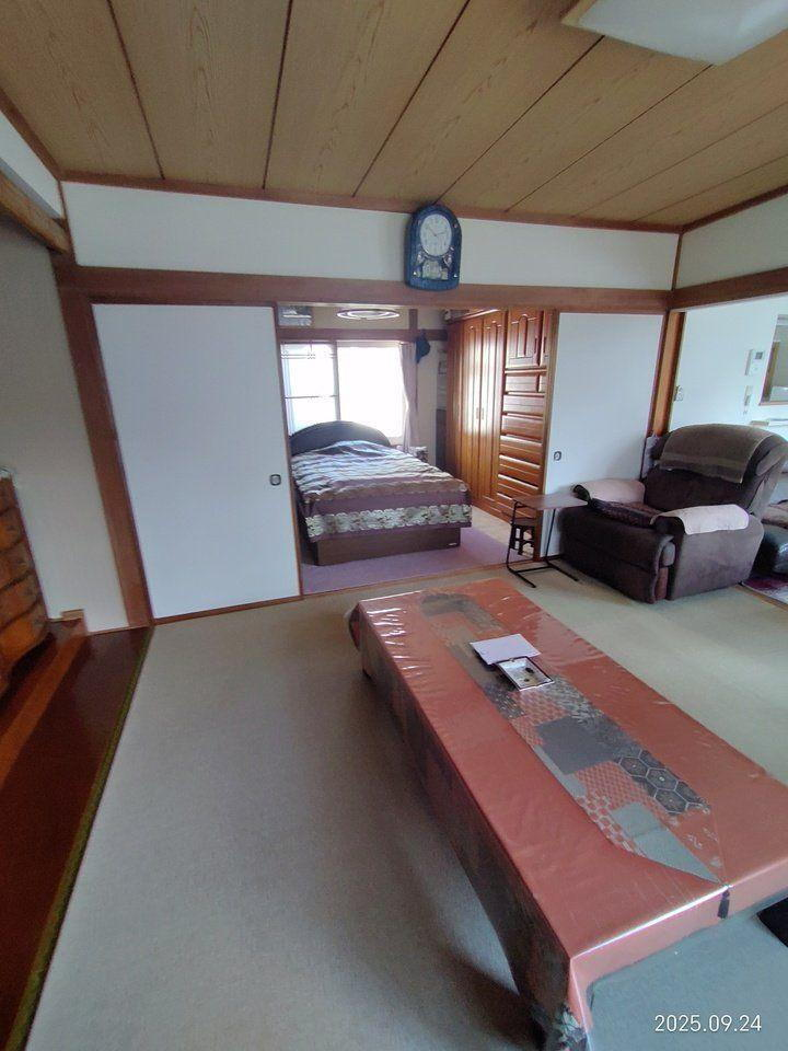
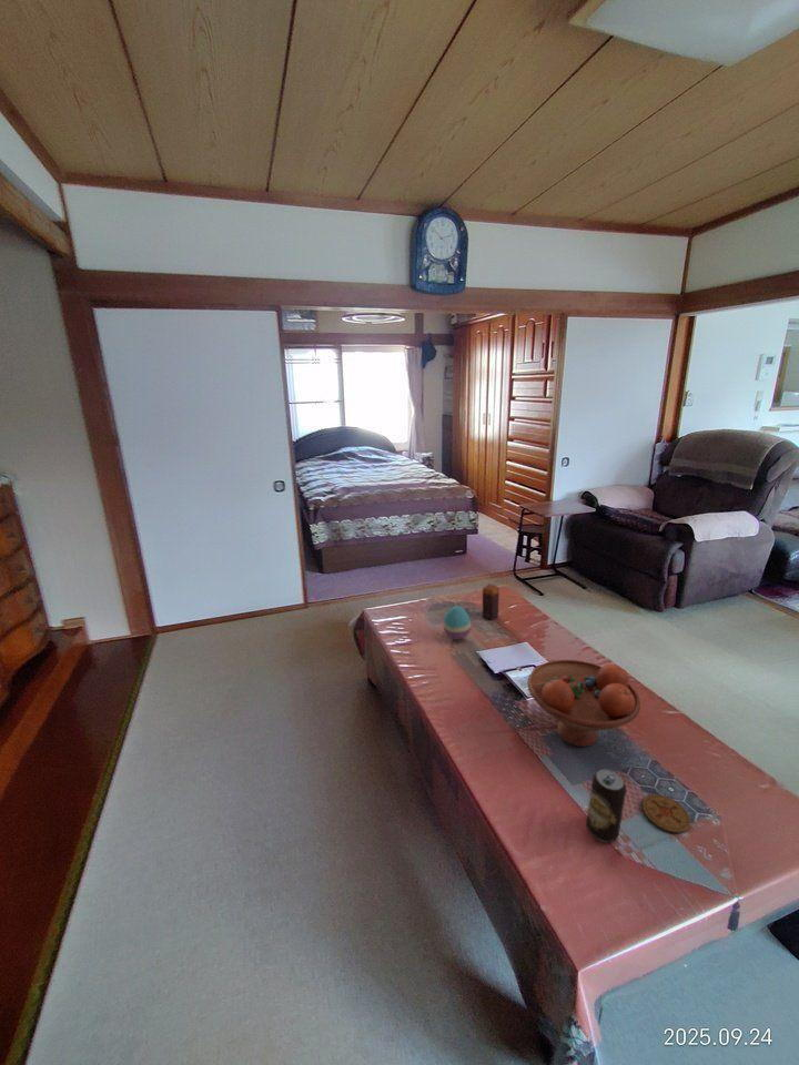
+ candle [481,582,500,621]
+ coaster [641,793,691,834]
+ fruit bowl [526,659,641,748]
+ beverage can [586,769,627,843]
+ decorative egg [442,605,472,641]
